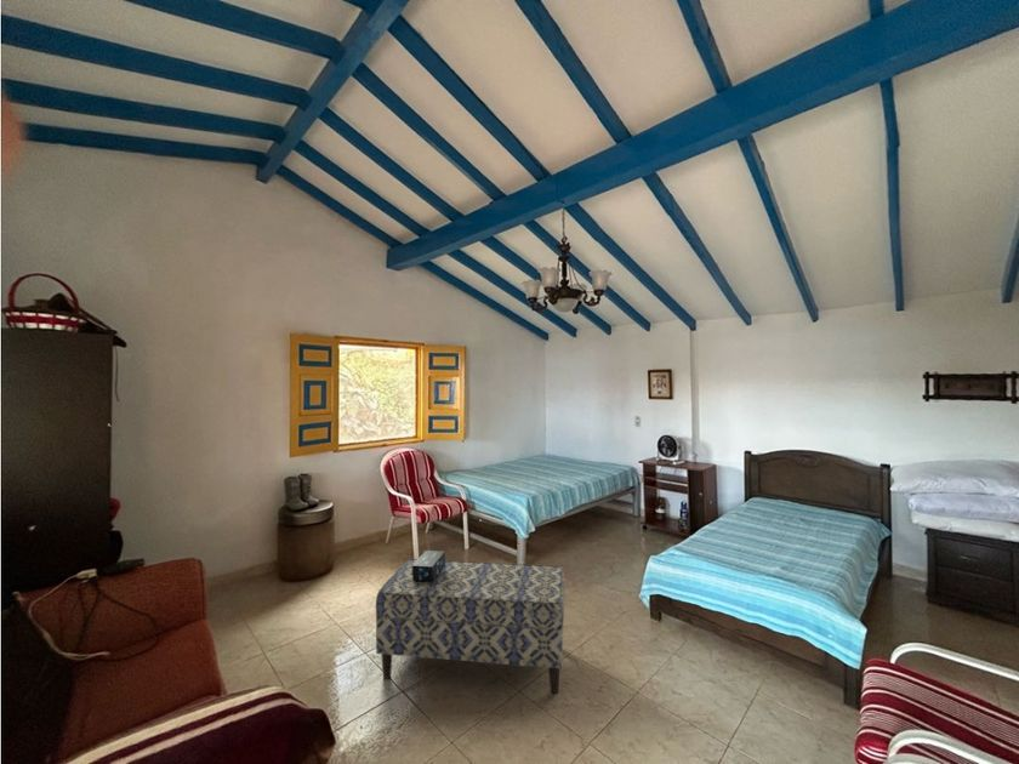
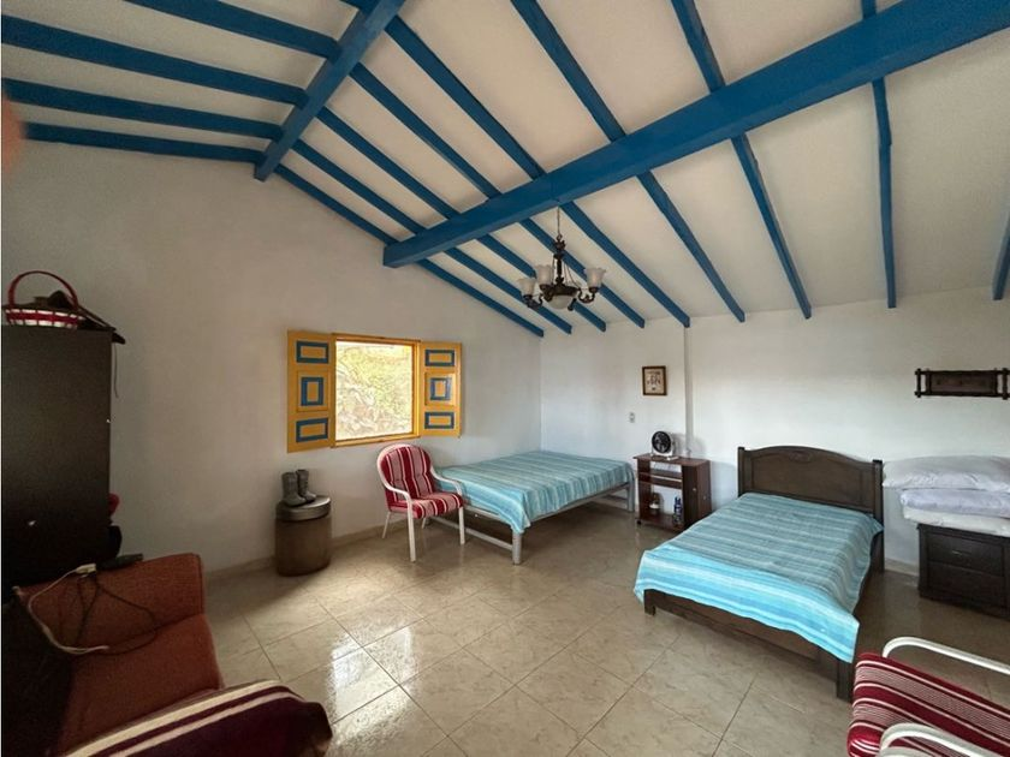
- decorative box [412,549,446,583]
- bench [375,558,567,695]
